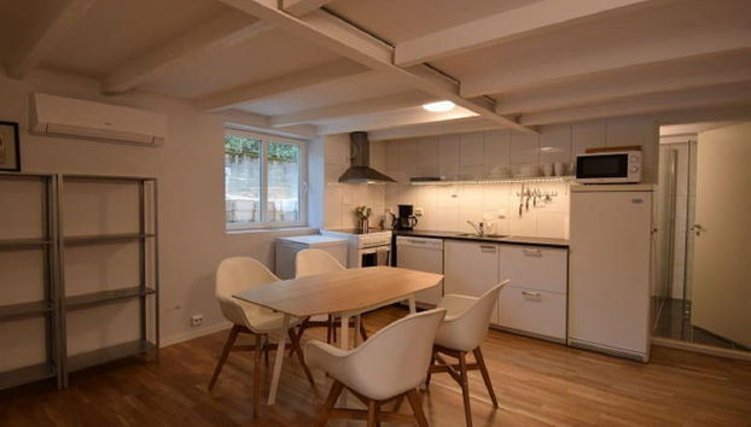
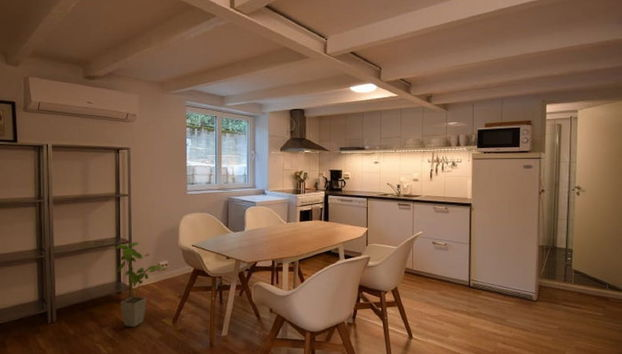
+ house plant [114,241,164,328]
